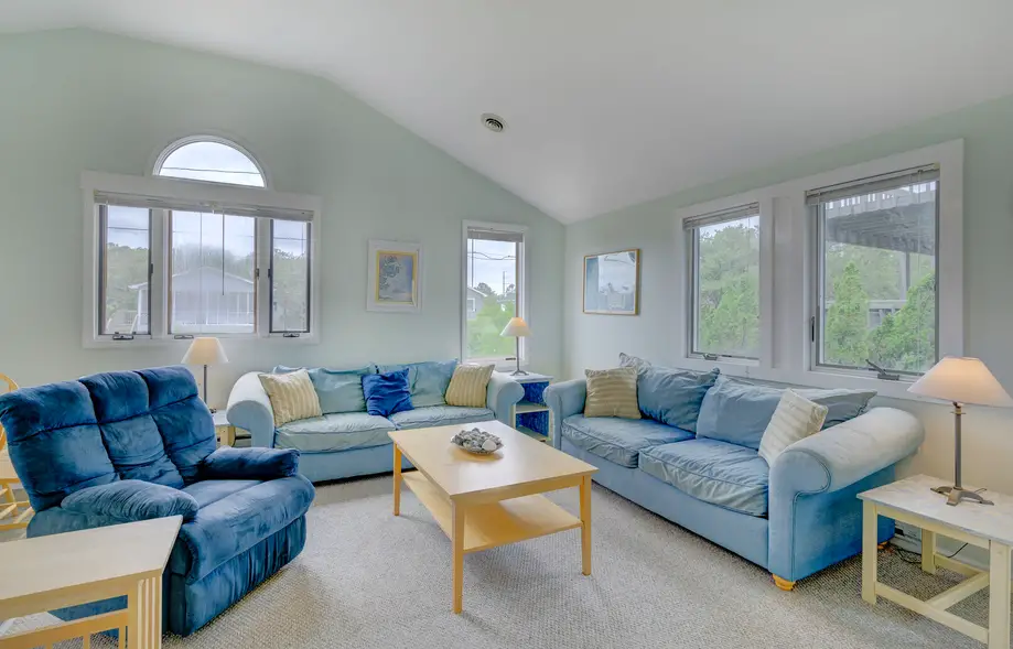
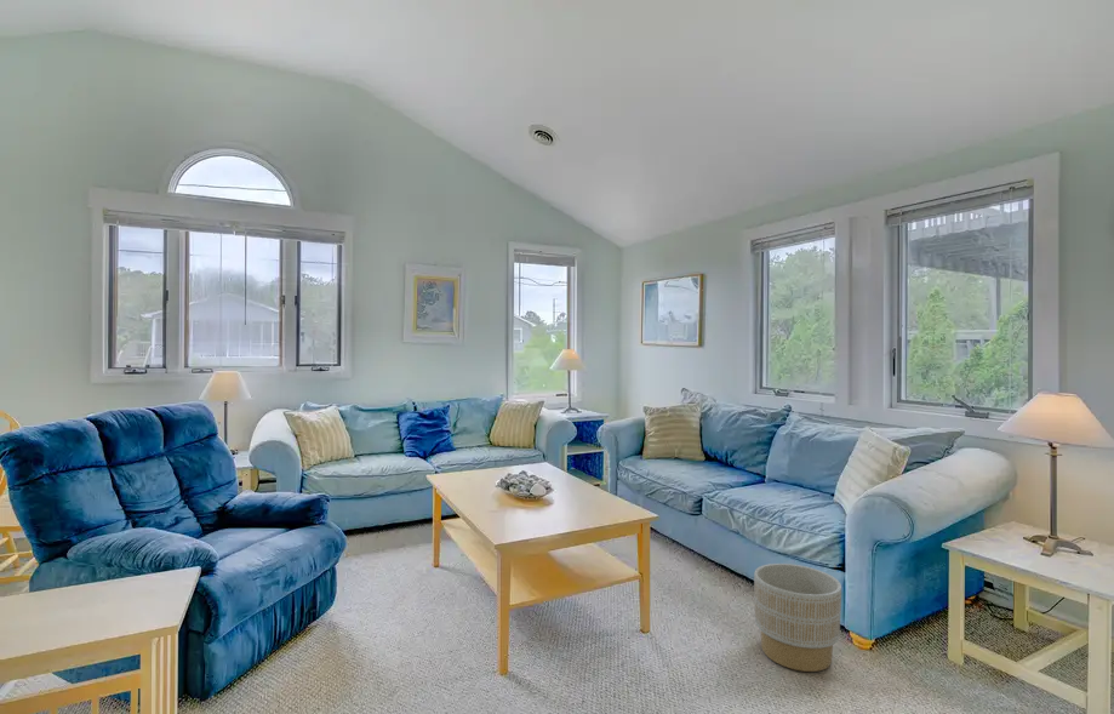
+ planter [753,562,842,673]
